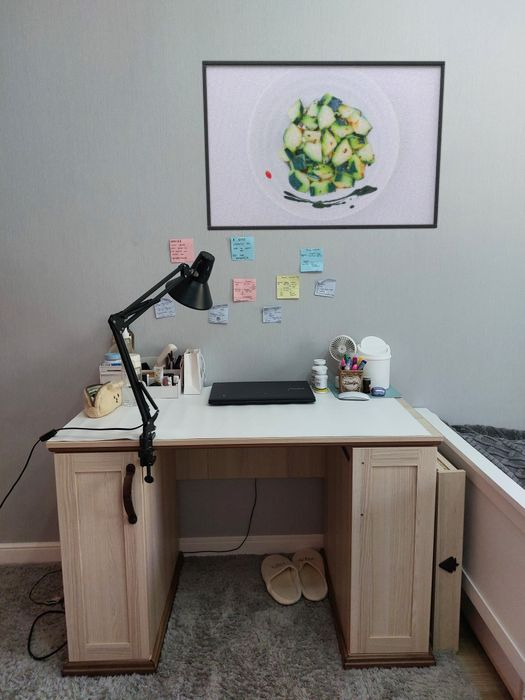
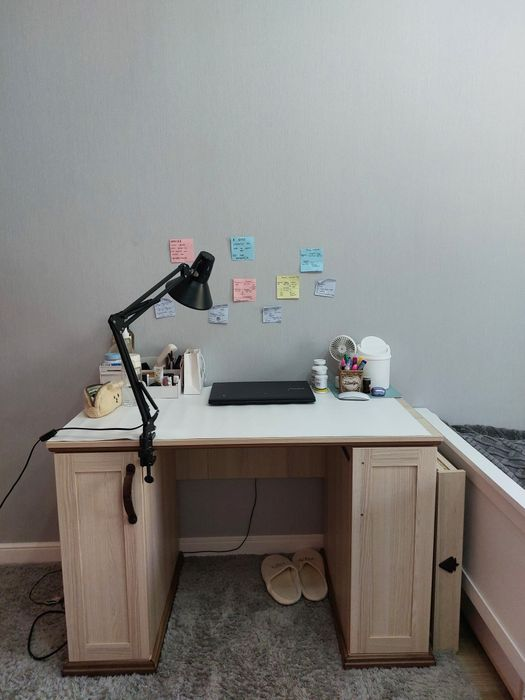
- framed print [201,60,446,232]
